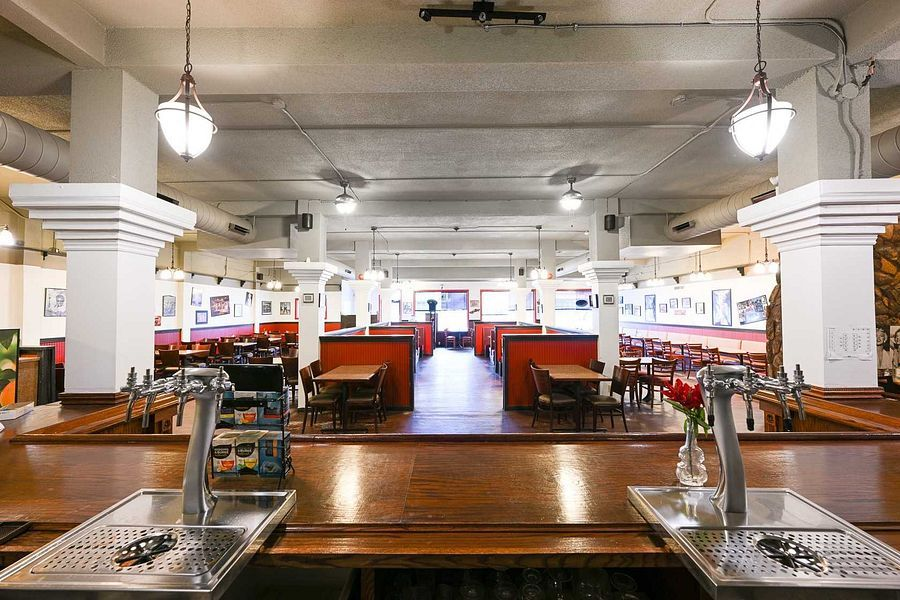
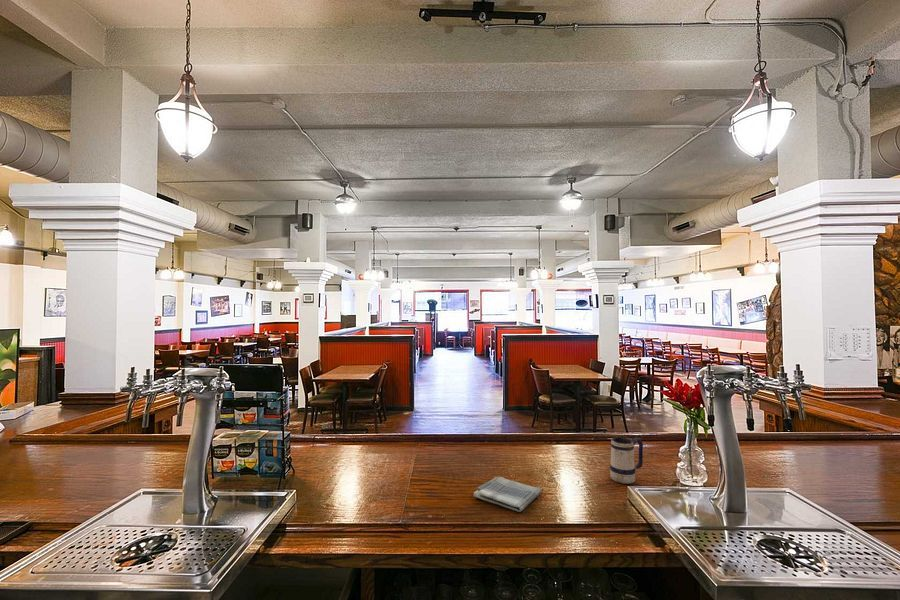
+ dish towel [473,476,543,513]
+ beer mug [609,436,644,485]
